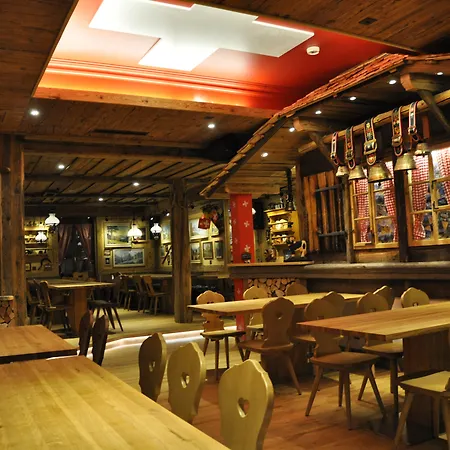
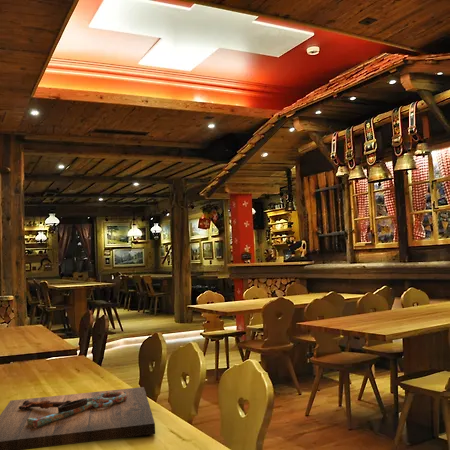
+ cutting board [0,386,156,450]
